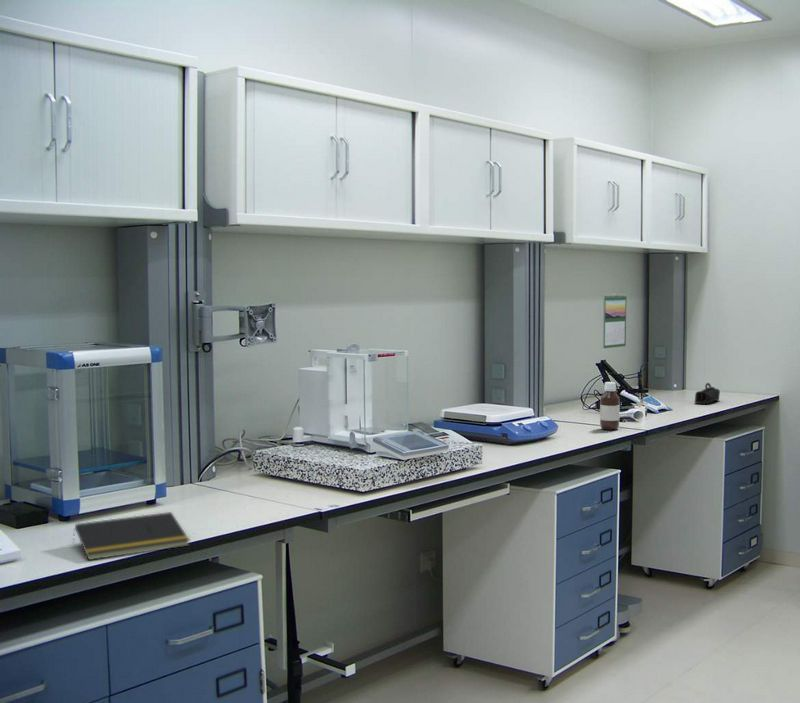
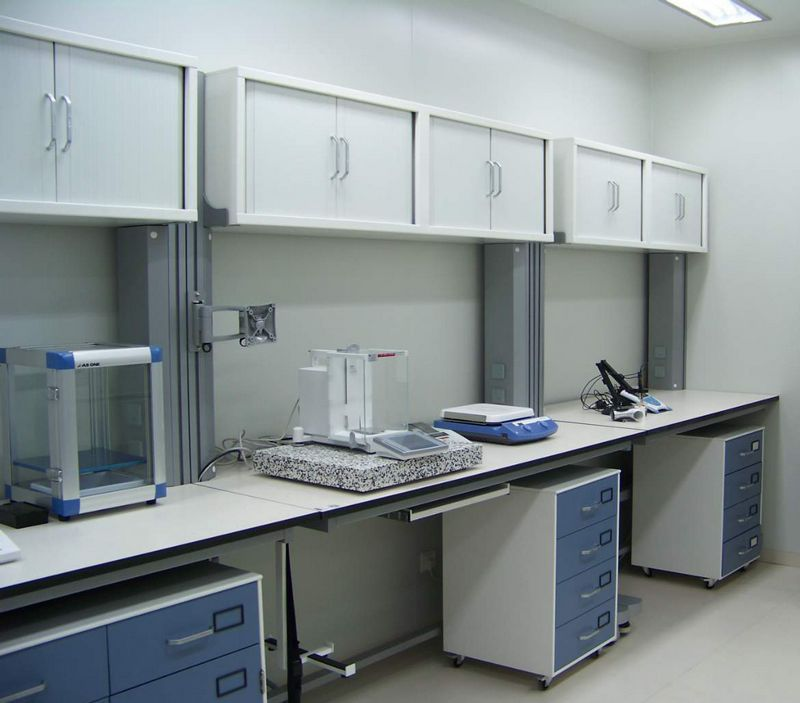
- bottle [599,381,621,431]
- calendar [602,292,627,349]
- notepad [72,511,191,561]
- pencil case [694,382,721,405]
